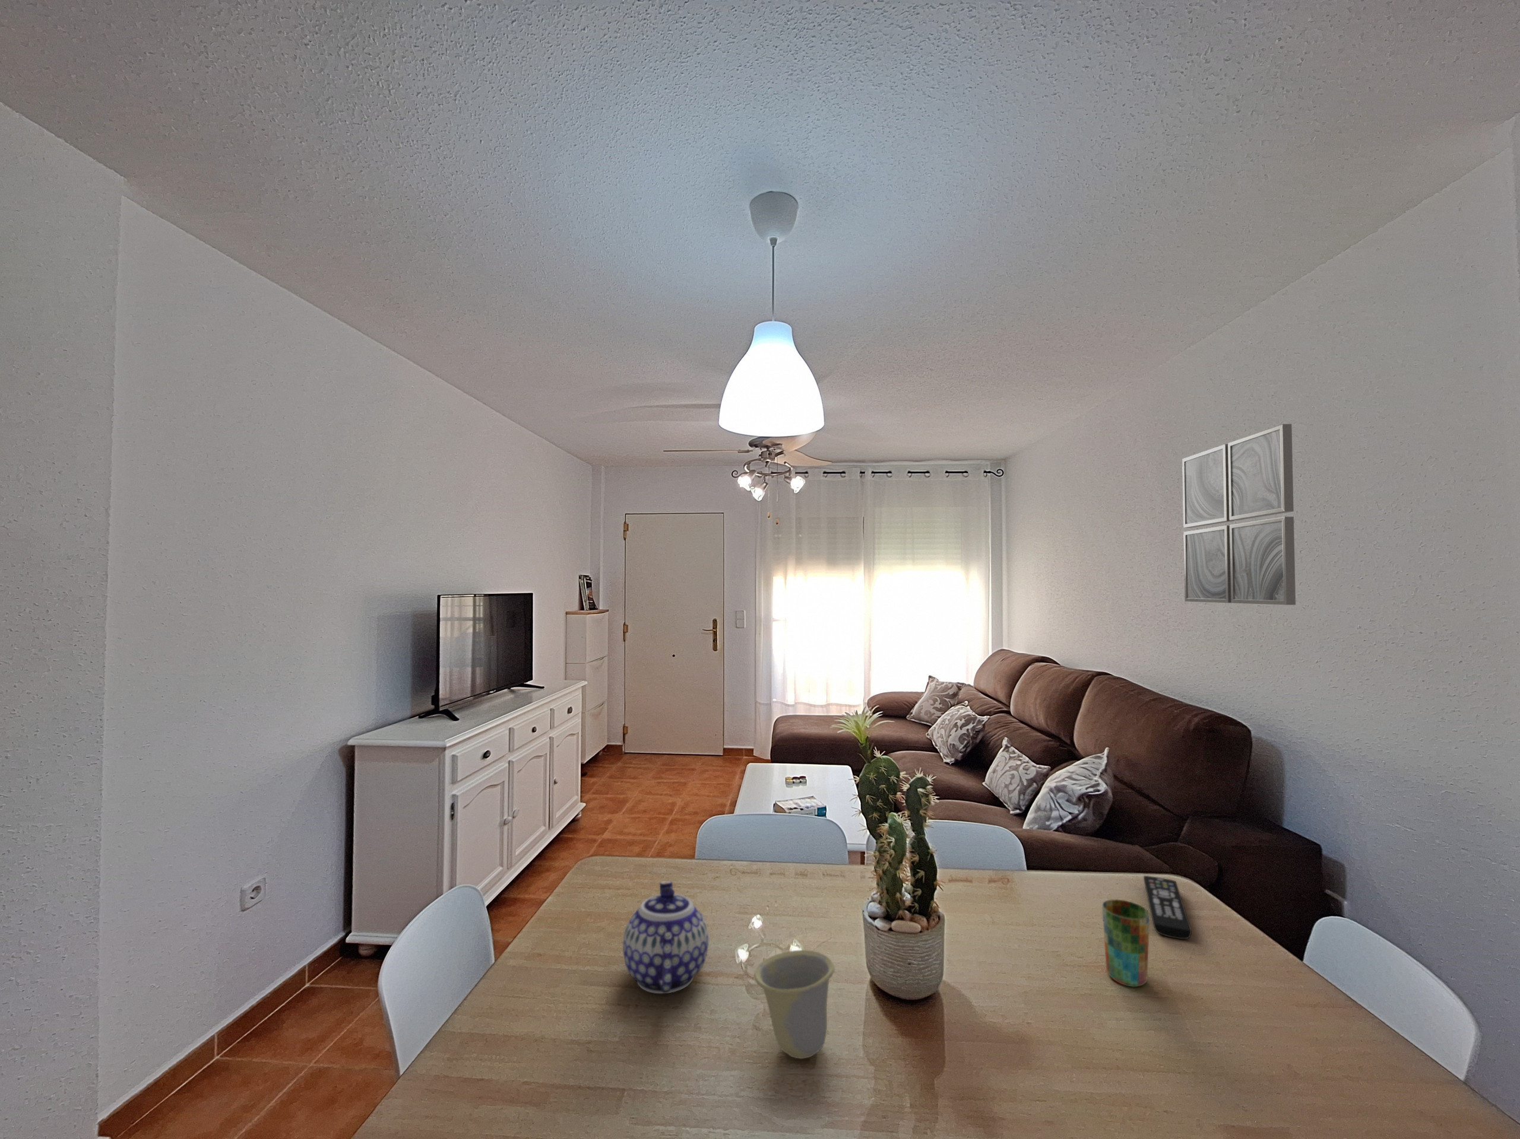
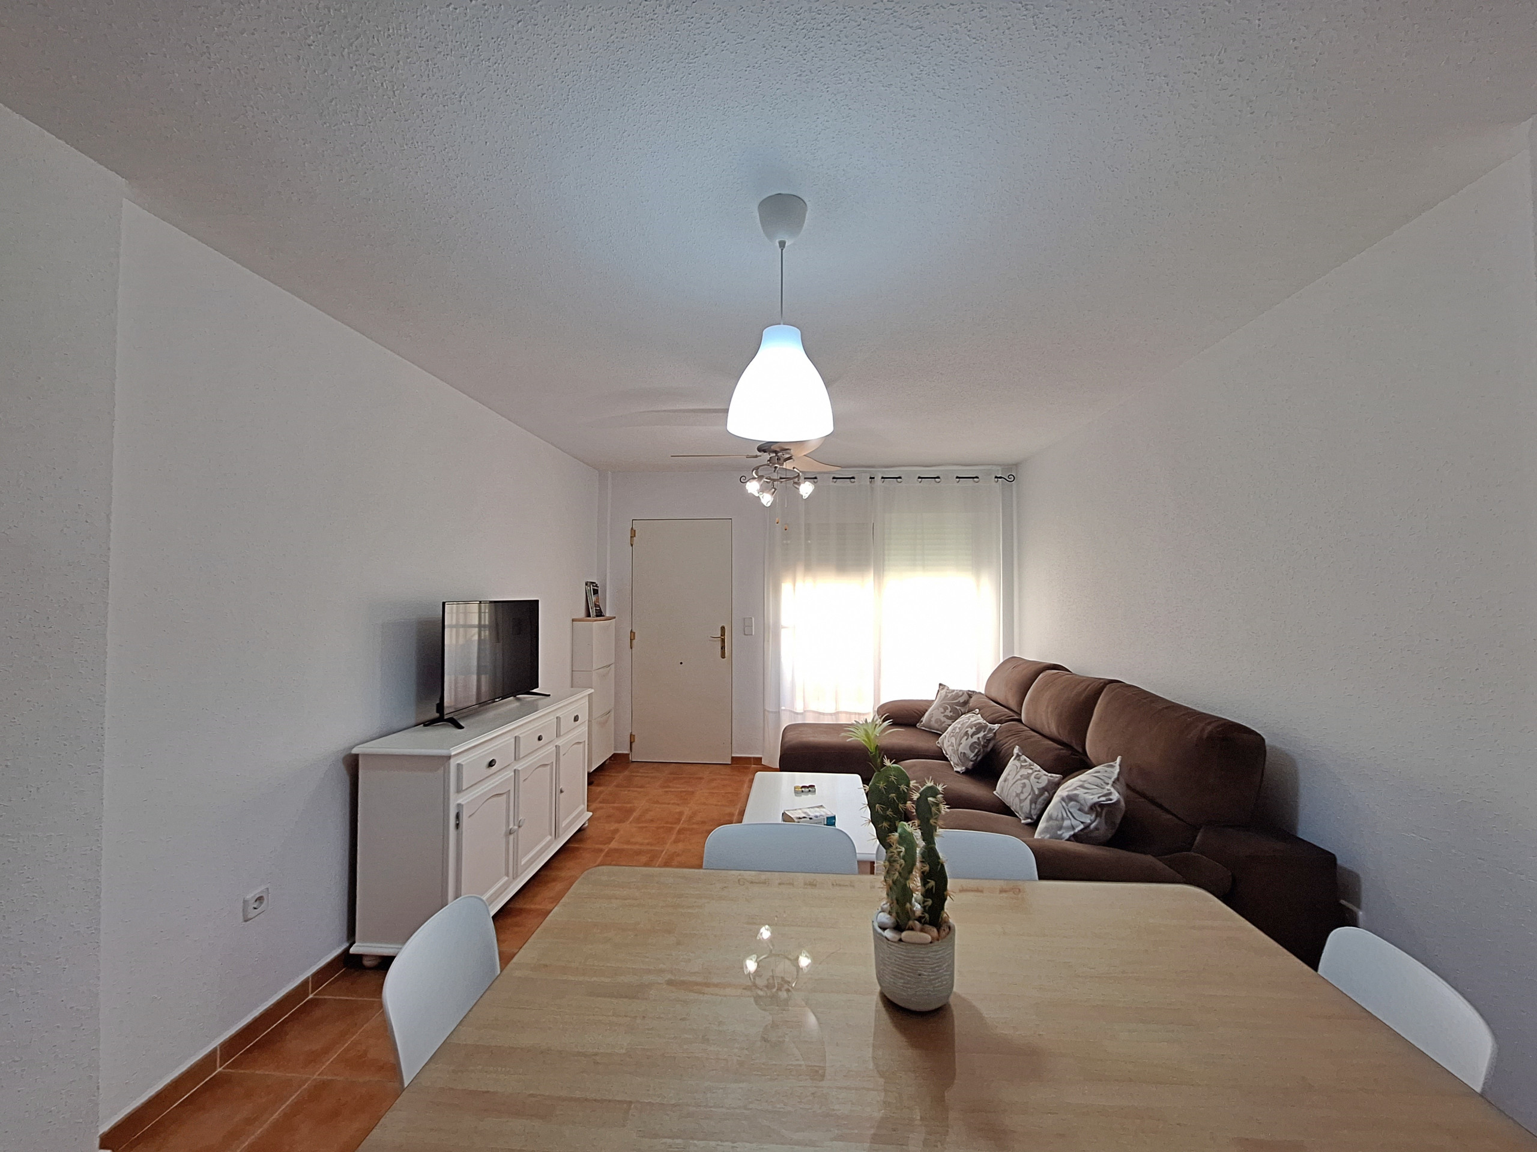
- cup [1101,899,1150,988]
- remote control [1143,875,1192,939]
- teapot [622,881,709,994]
- wall art [1181,424,1296,605]
- cup [754,949,835,1060]
